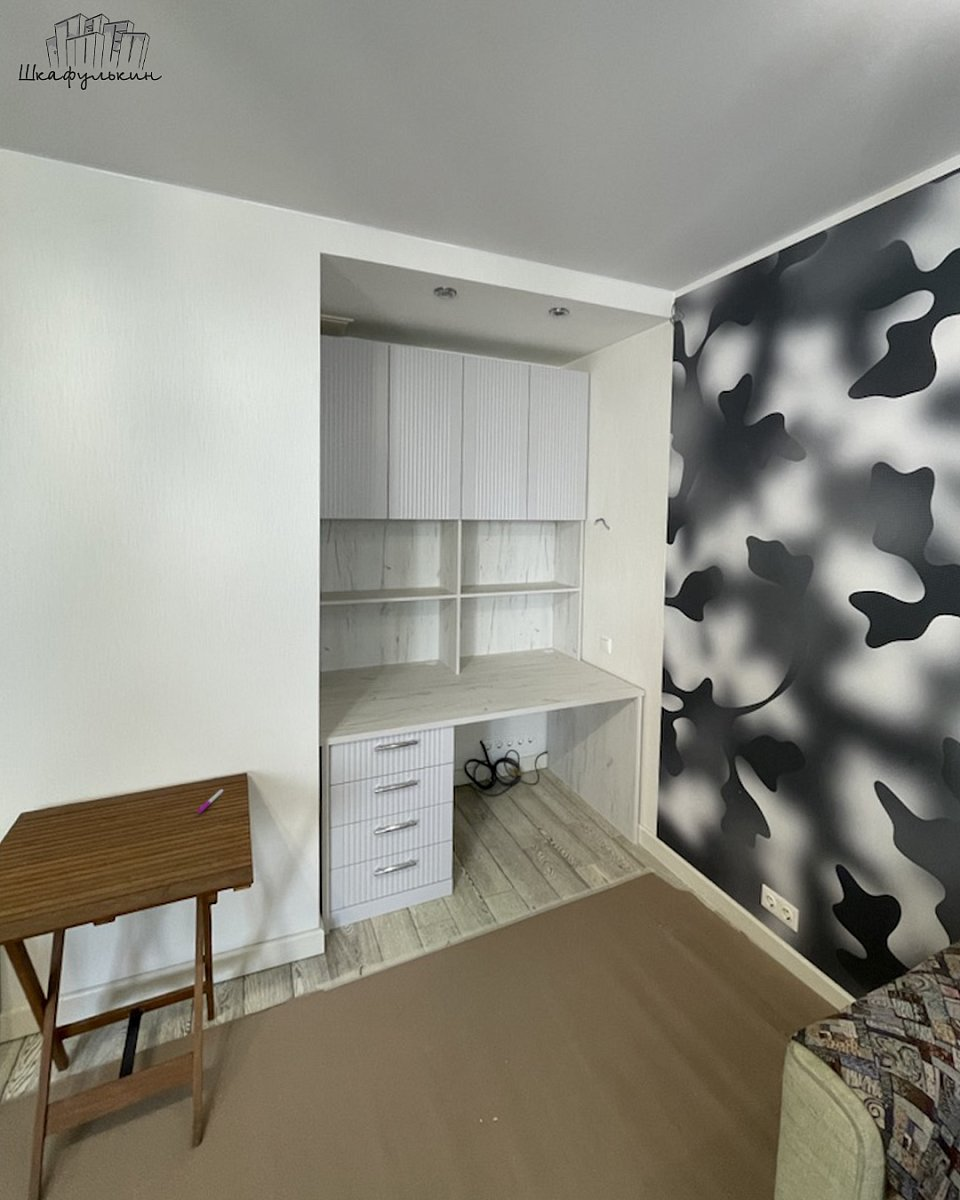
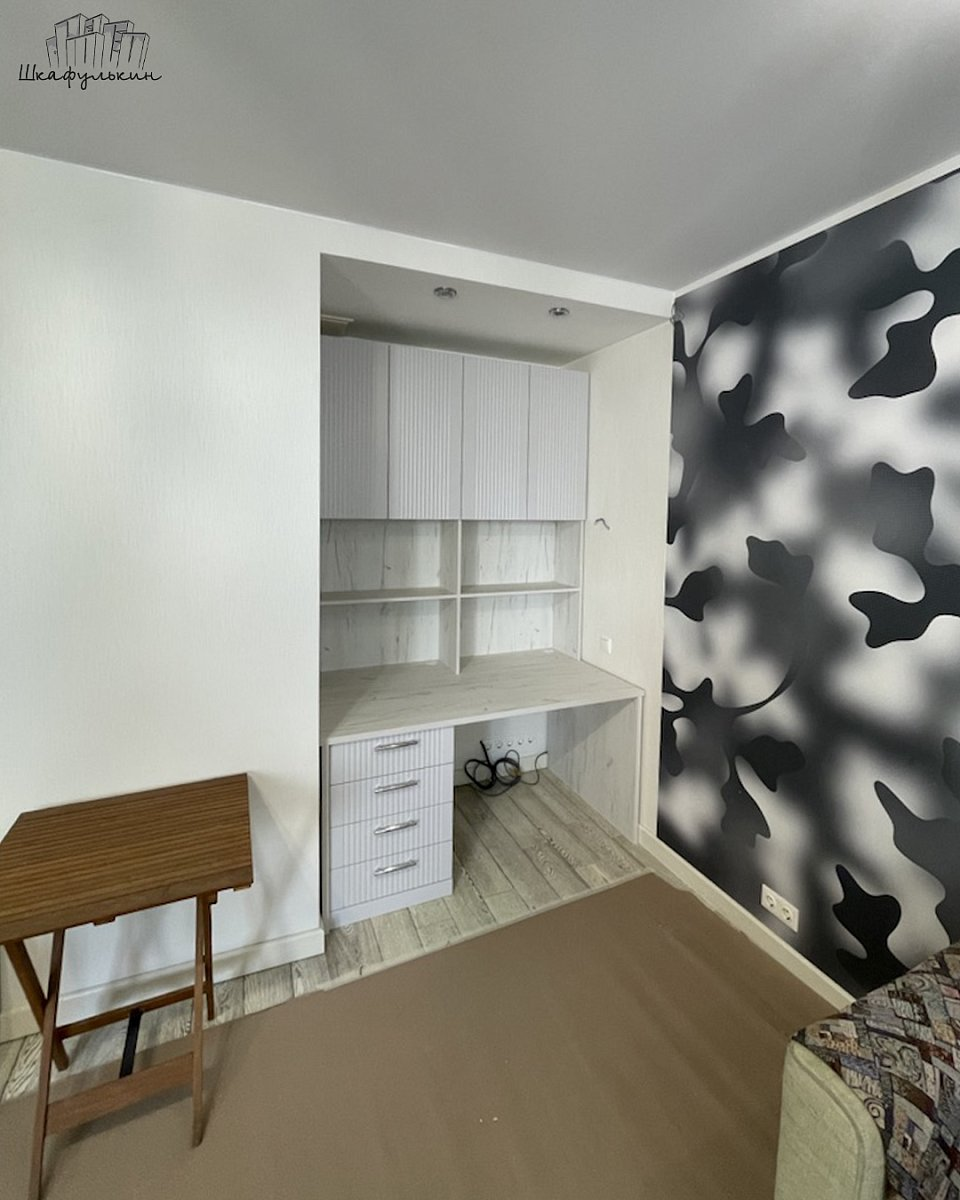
- pen [197,788,225,814]
